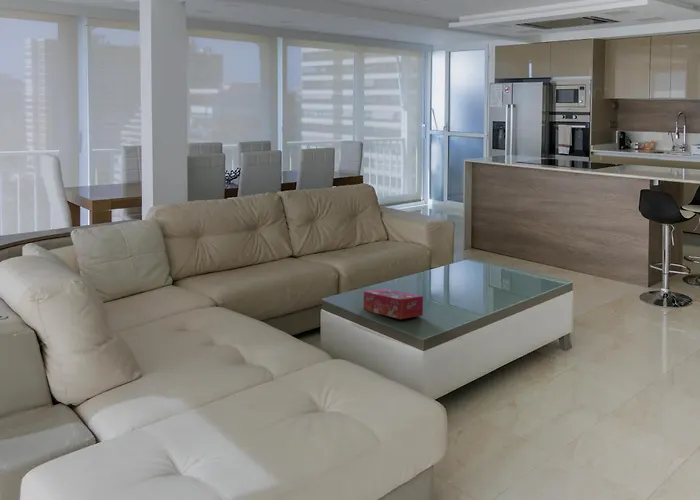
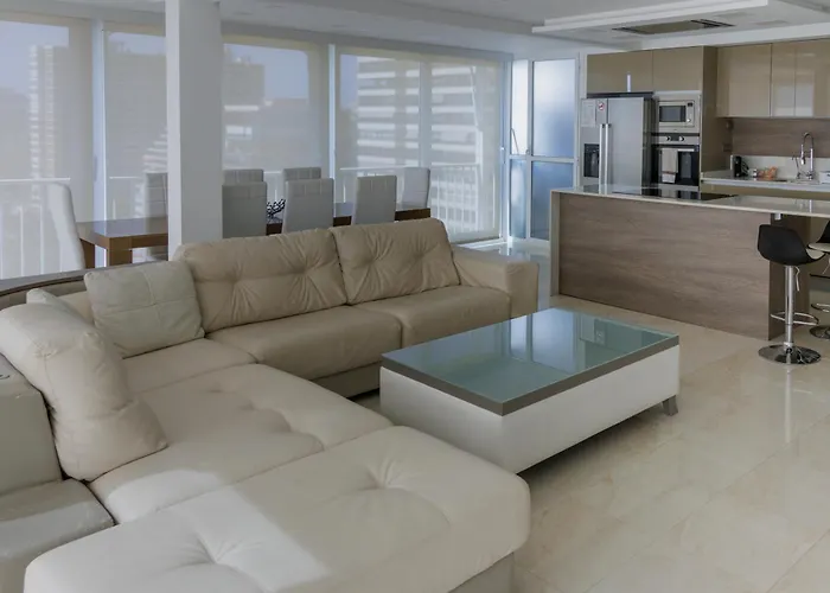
- tissue box [363,288,424,320]
